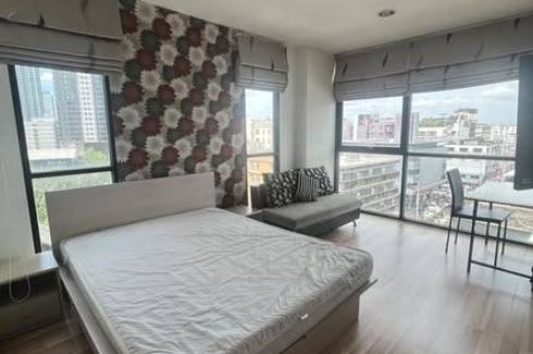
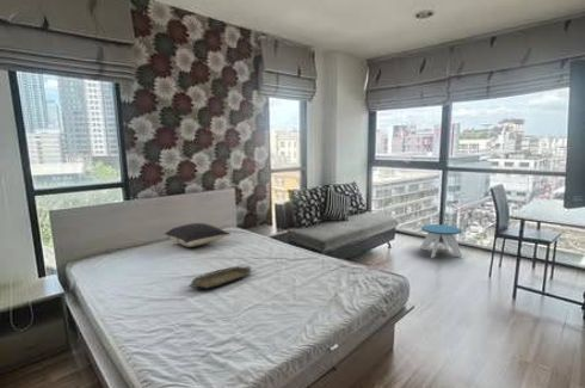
+ pillow [164,222,232,248]
+ serving tray [189,265,253,290]
+ side table [419,223,464,259]
